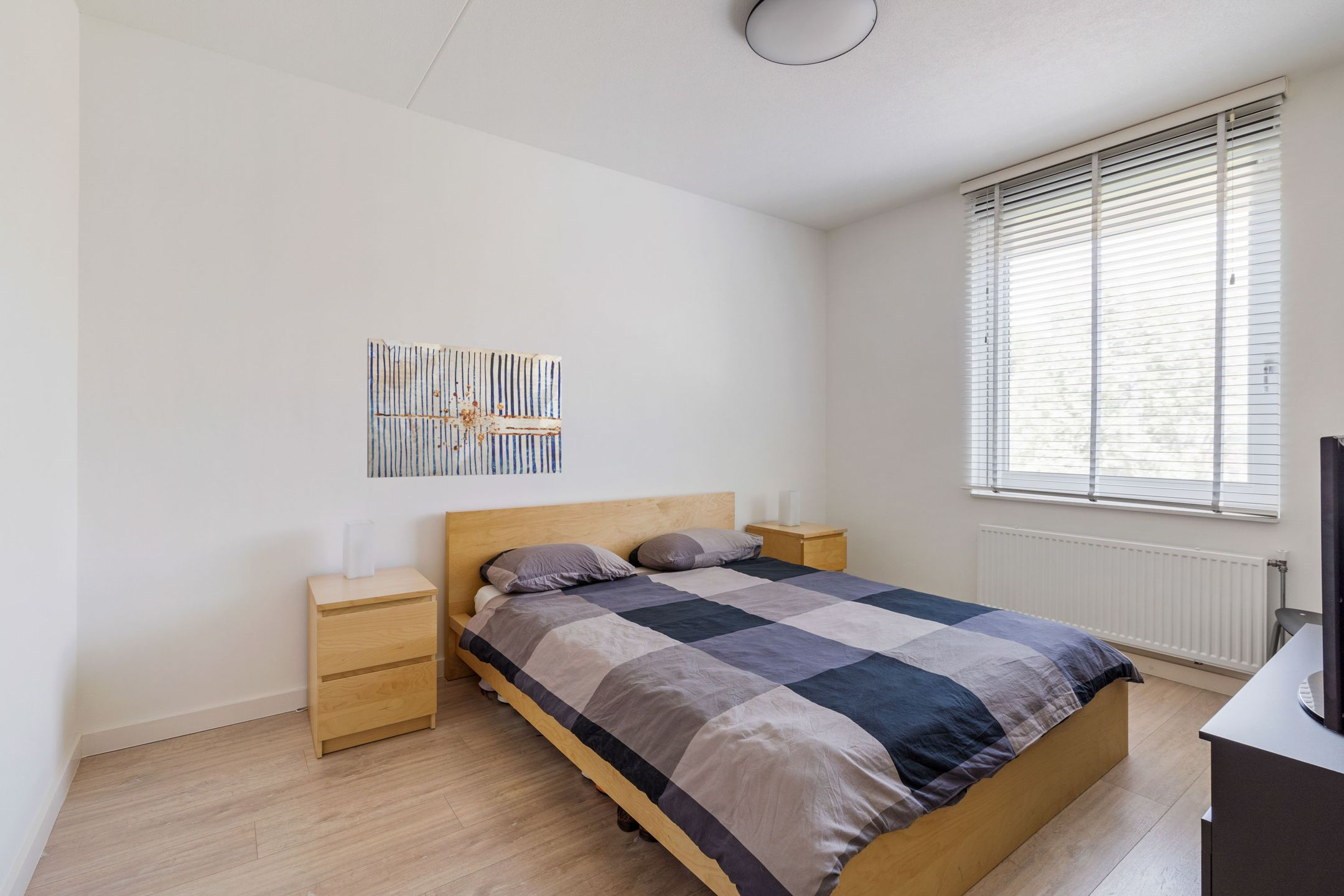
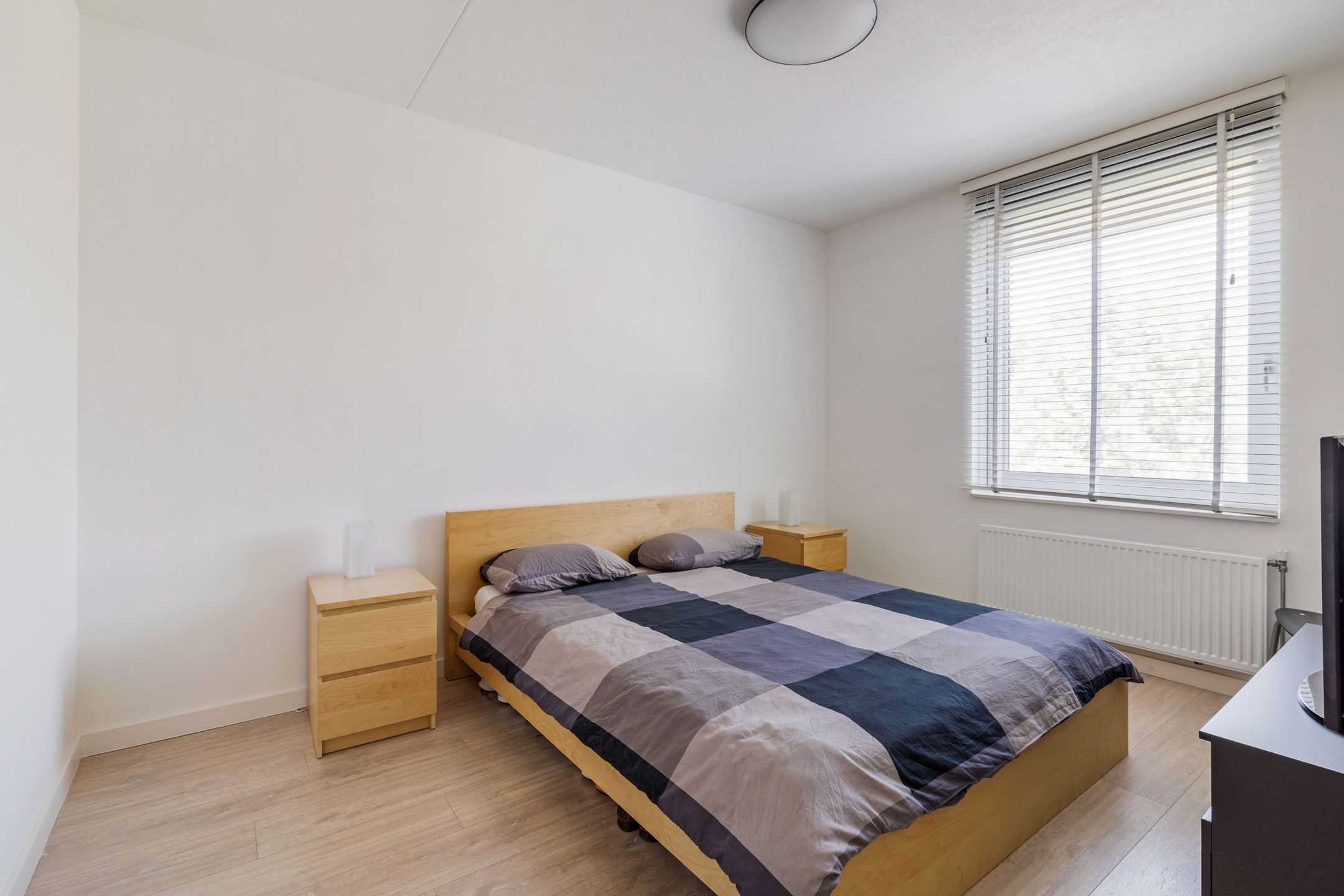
- wall art [366,337,562,478]
